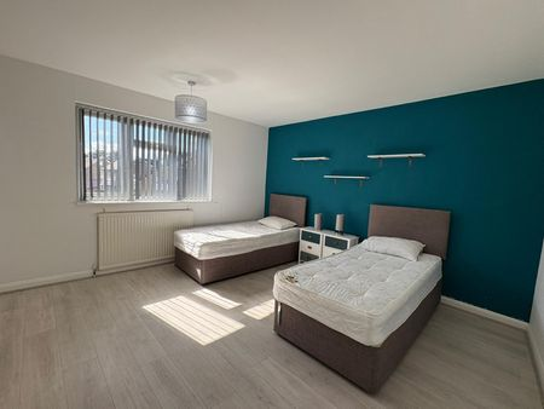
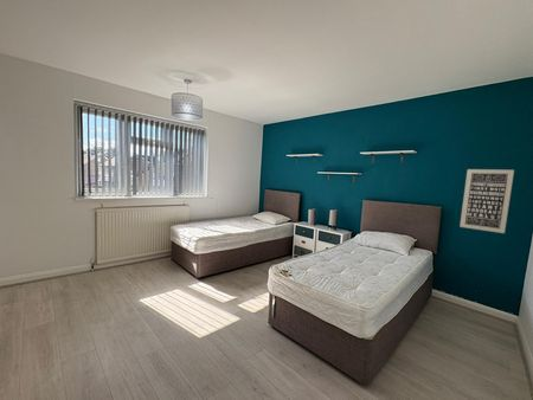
+ wall art [458,168,515,234]
